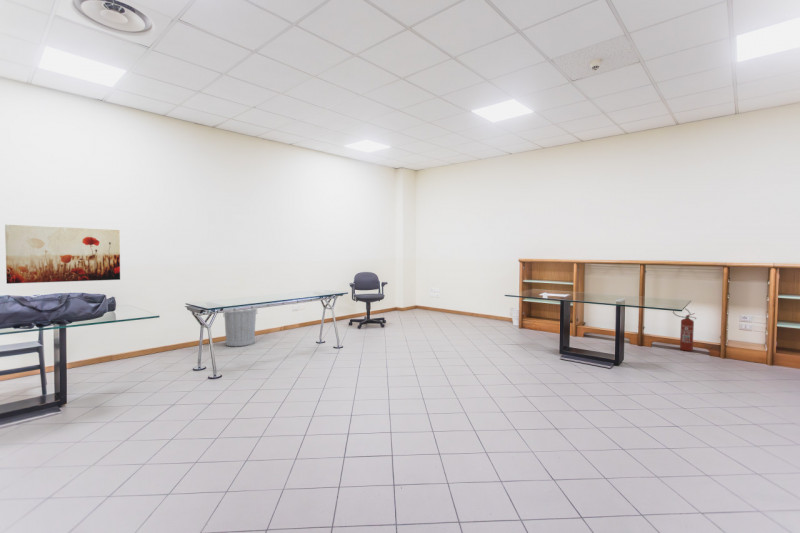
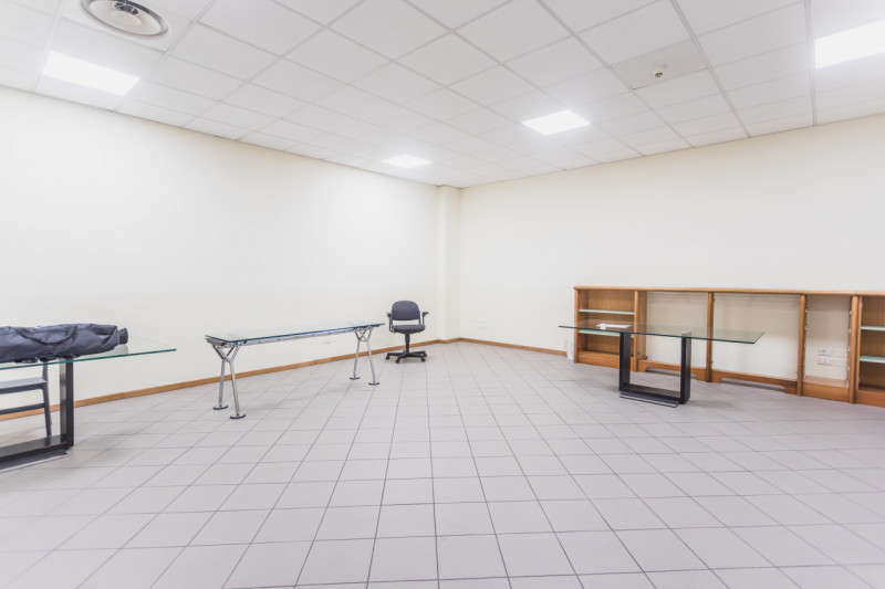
- wall art [4,224,121,285]
- trash can [222,308,258,348]
- fire extinguisher [672,307,698,352]
